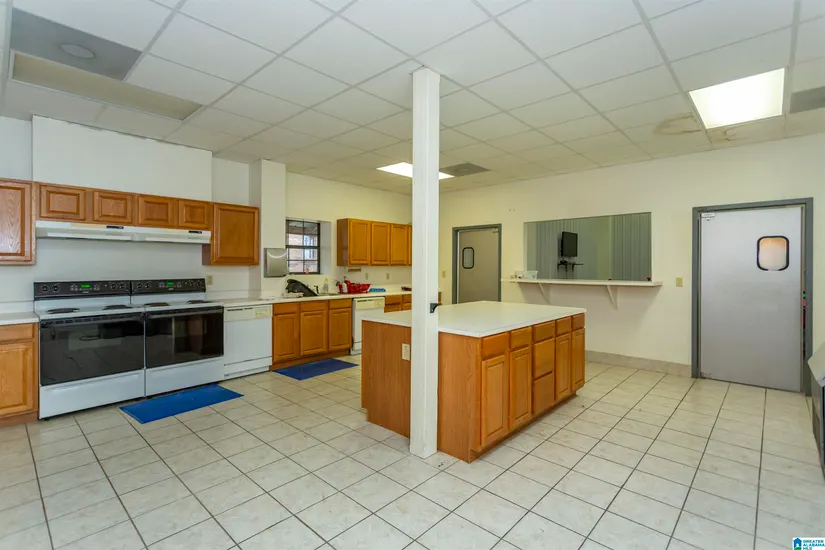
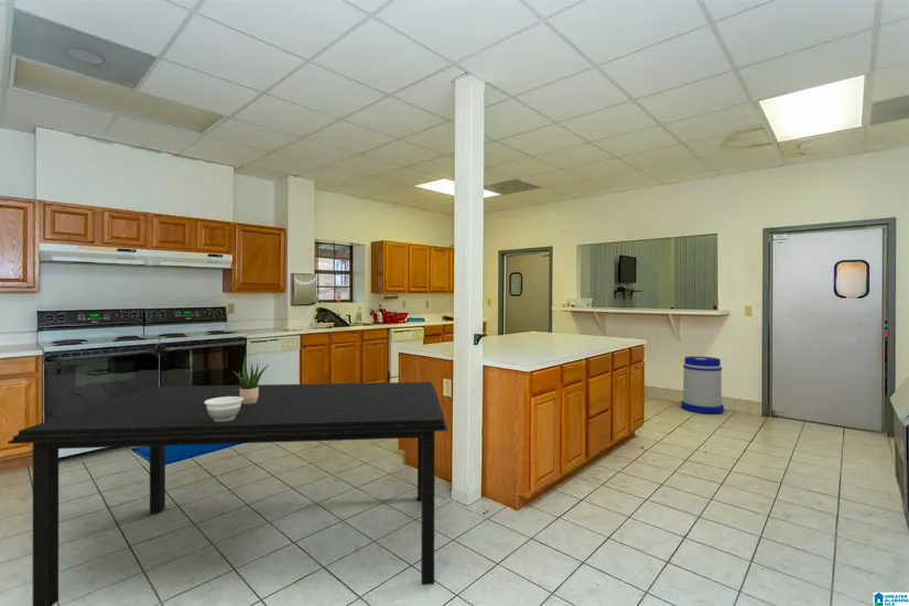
+ potted plant [231,354,271,404]
+ trash can [680,355,725,414]
+ bowl [204,397,244,421]
+ dining table [7,381,448,606]
